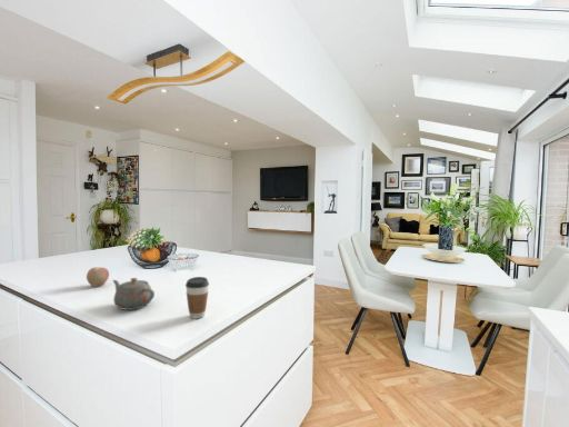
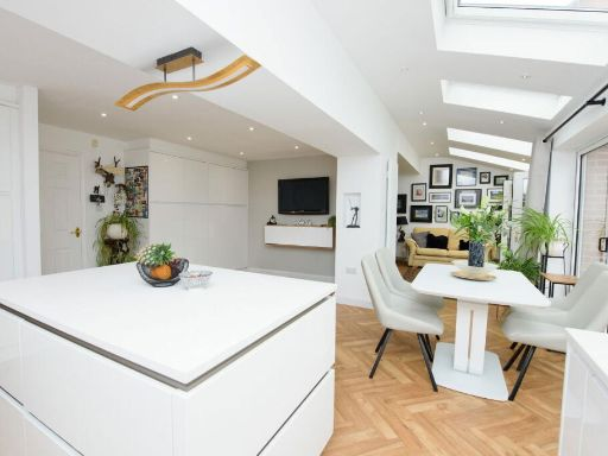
- coffee cup [184,276,210,319]
- teapot [111,277,156,311]
- apple [86,266,110,288]
